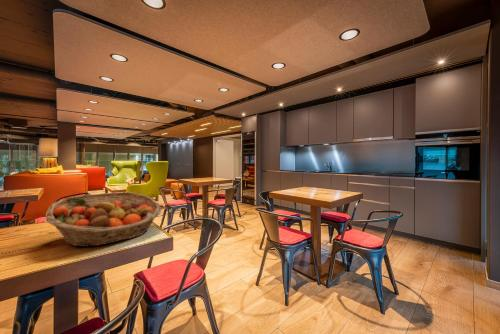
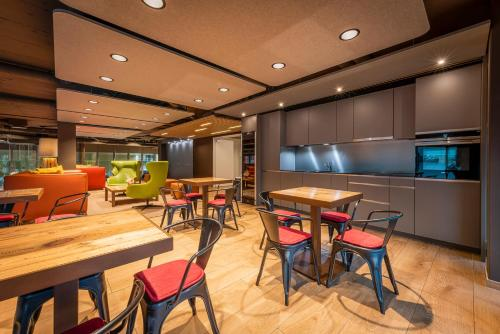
- fruit basket [45,191,162,248]
